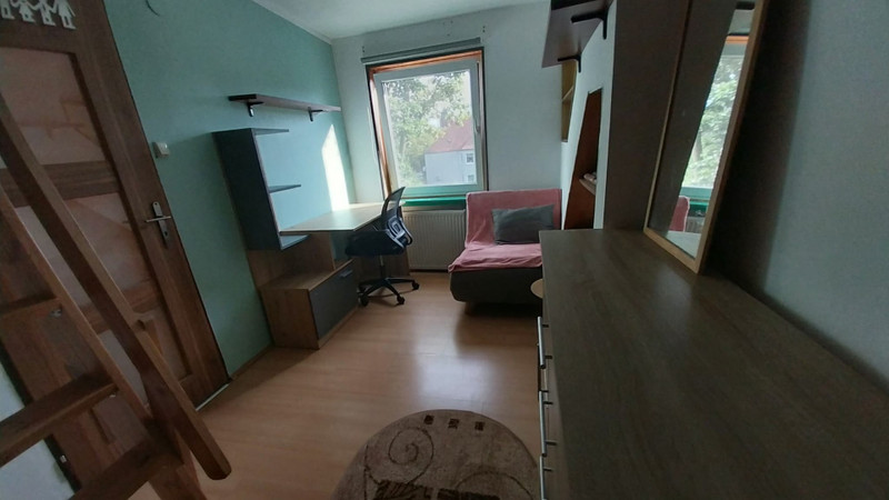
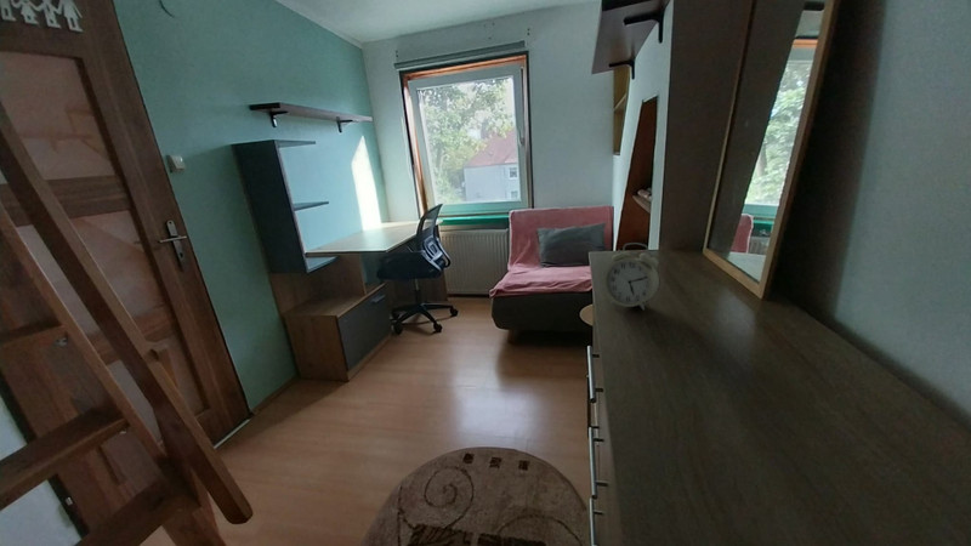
+ alarm clock [602,241,660,312]
